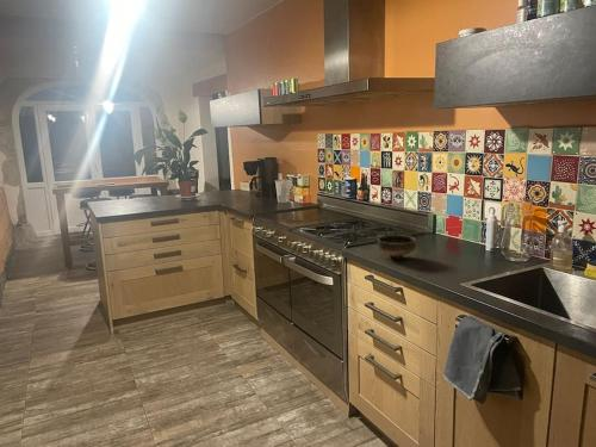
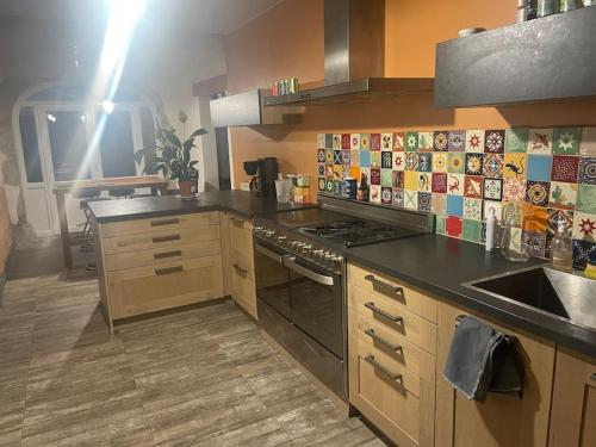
- bowl [377,234,417,260]
